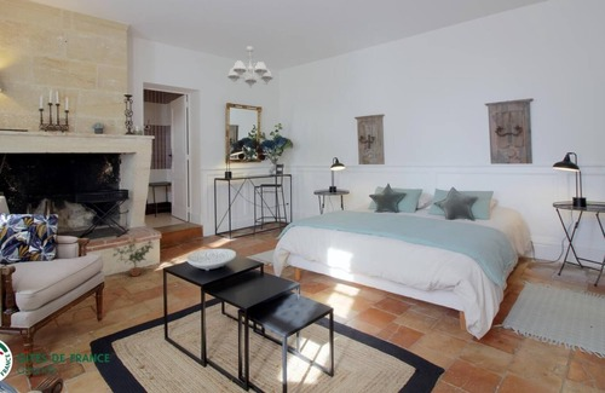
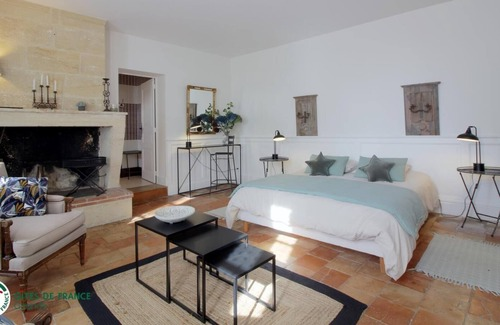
- potted plant [111,237,155,277]
- chandelier [226,45,275,89]
